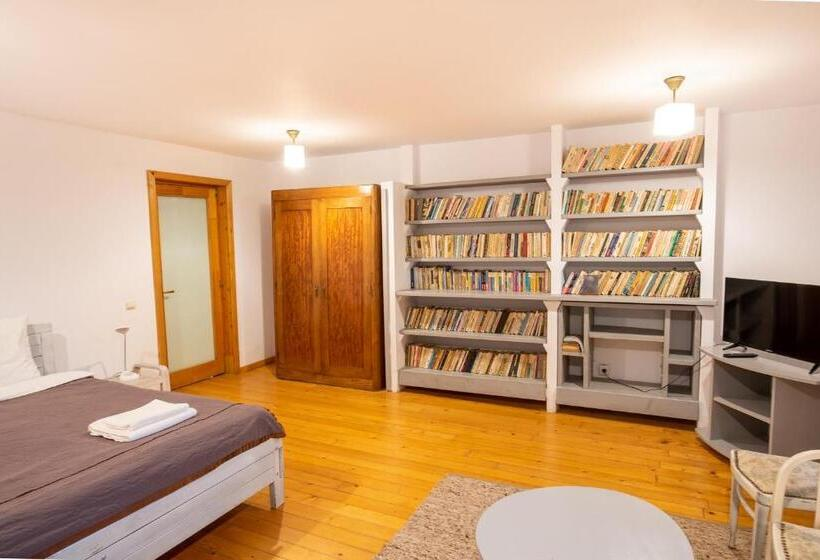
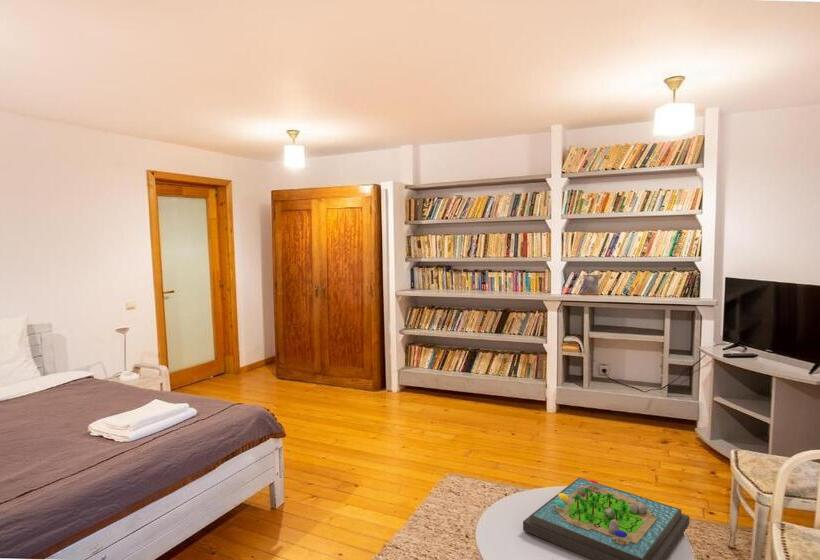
+ board game [522,477,690,560]
